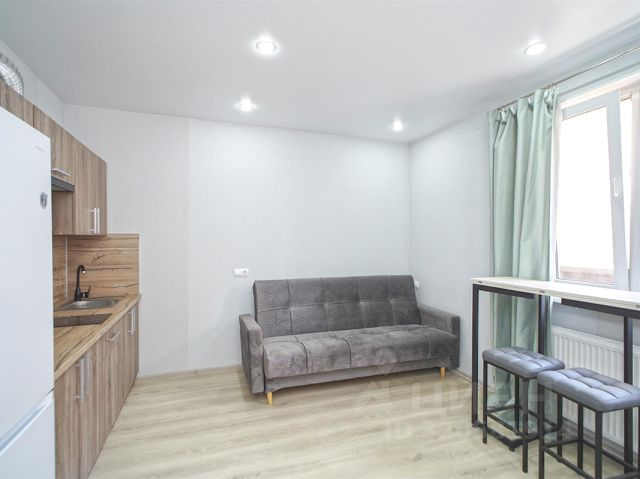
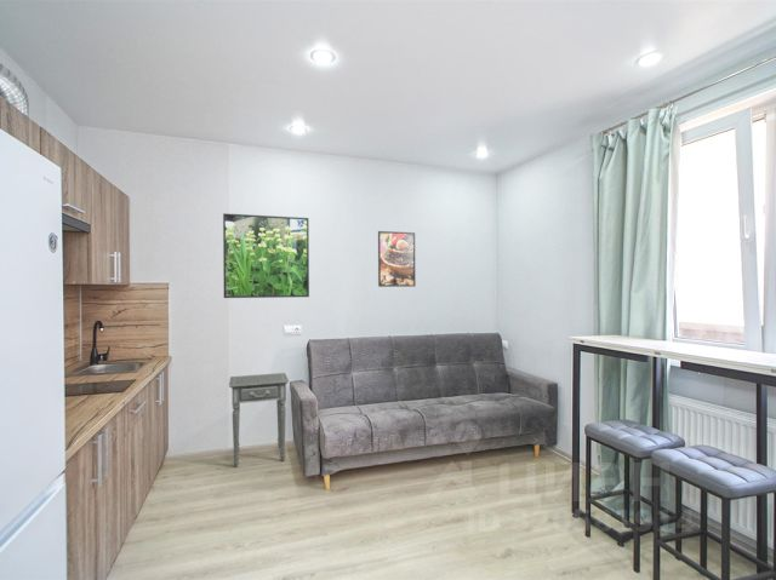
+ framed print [222,212,310,299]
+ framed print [377,230,416,288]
+ side table [228,372,290,469]
